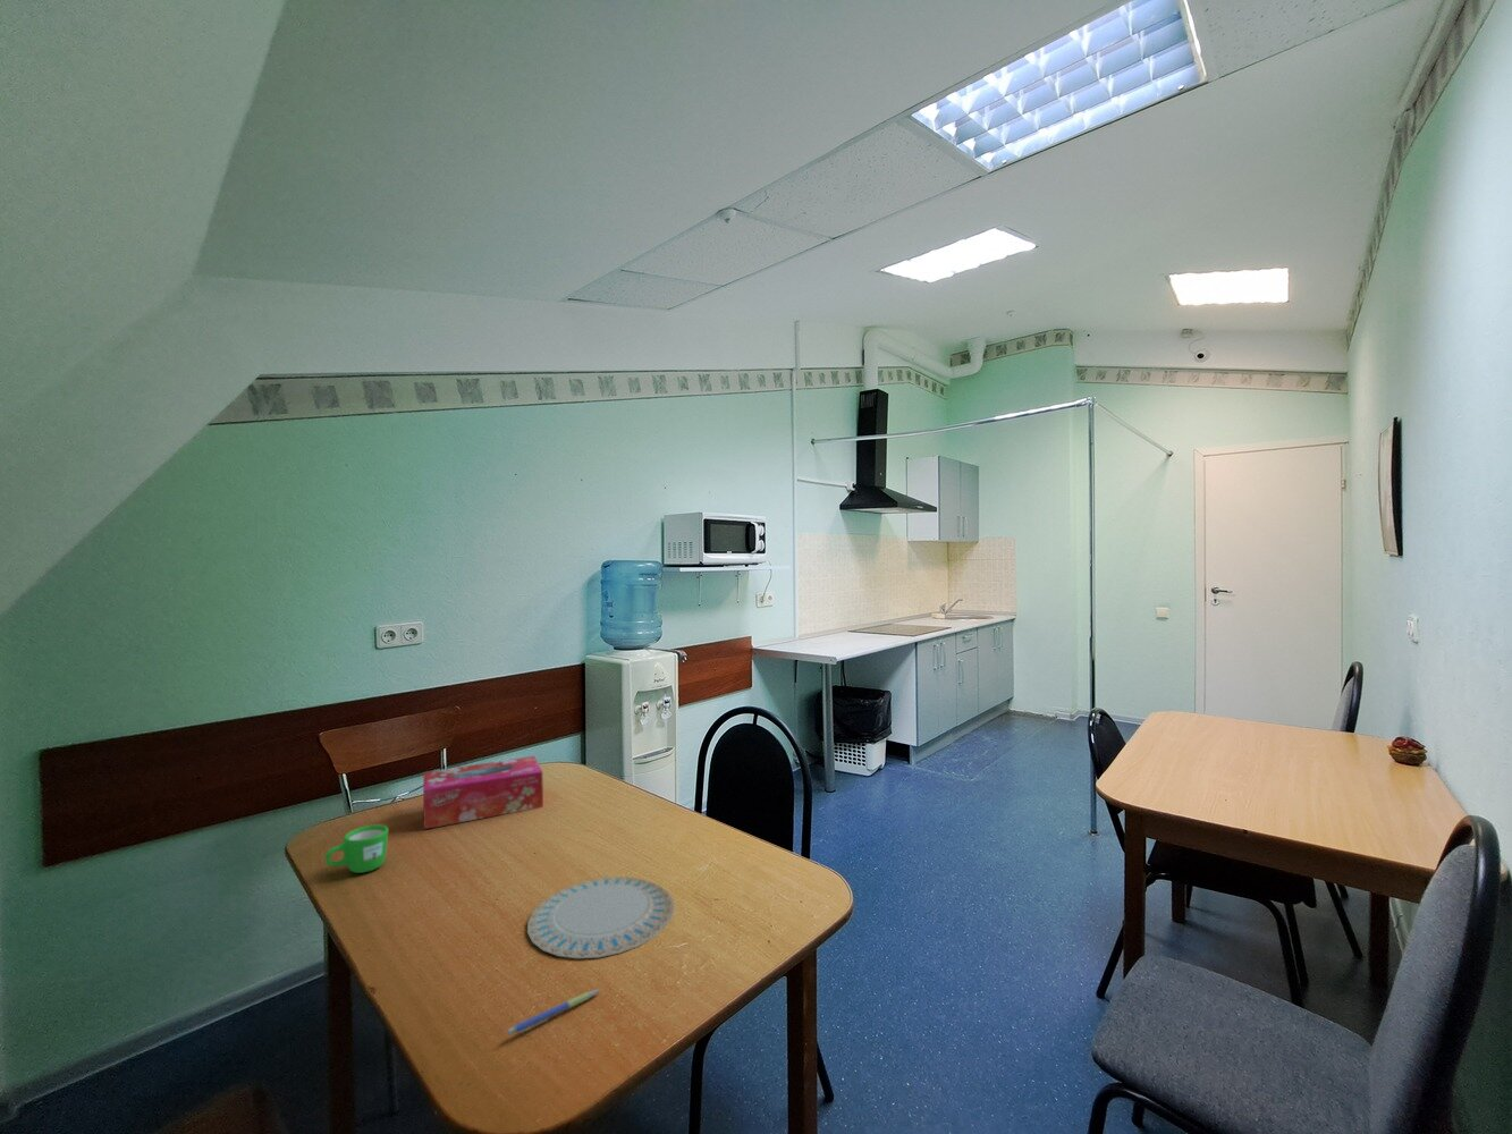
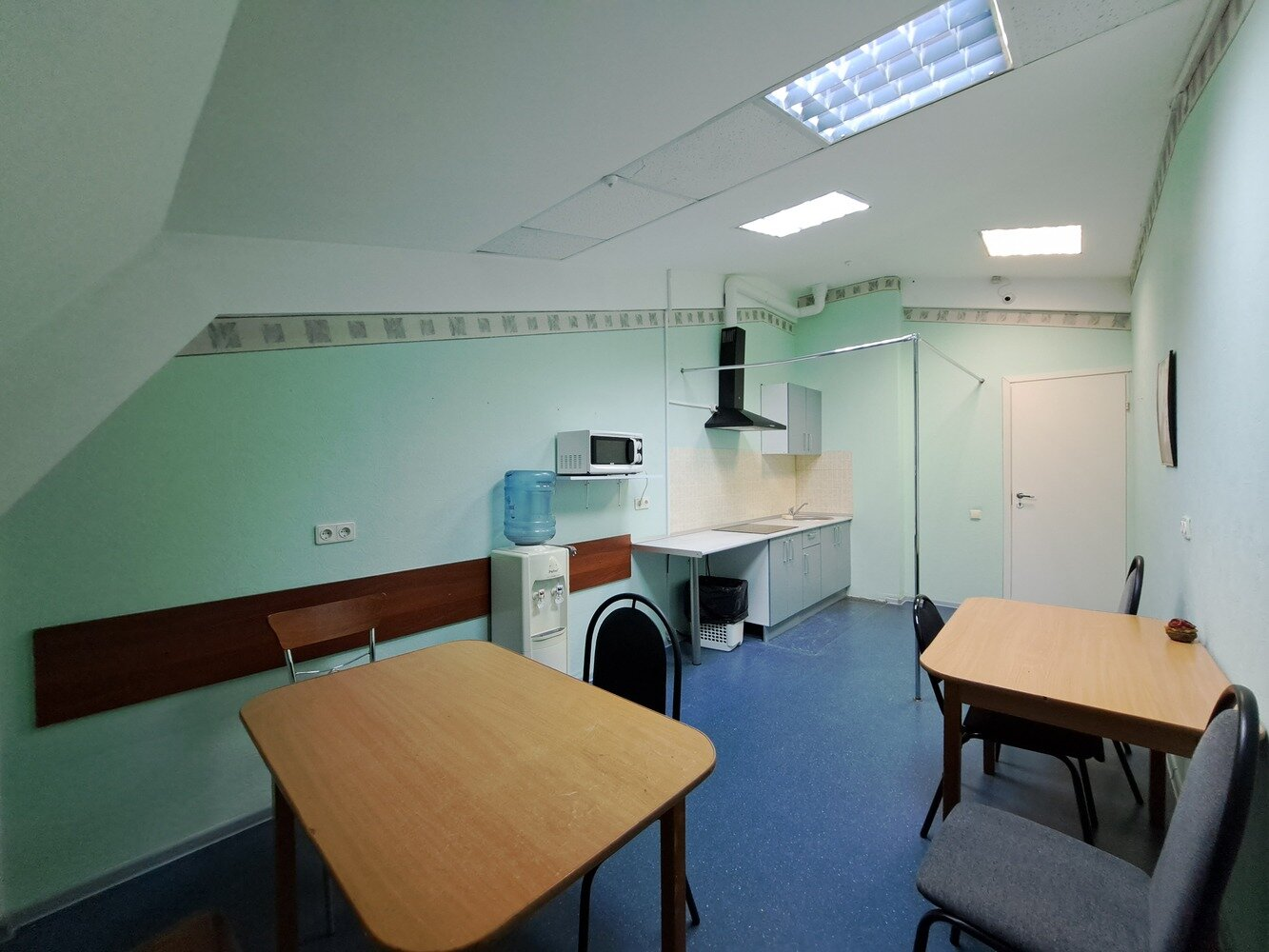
- mug [323,823,390,874]
- pen [506,989,602,1036]
- chinaware [527,876,676,959]
- tissue box [422,755,545,830]
